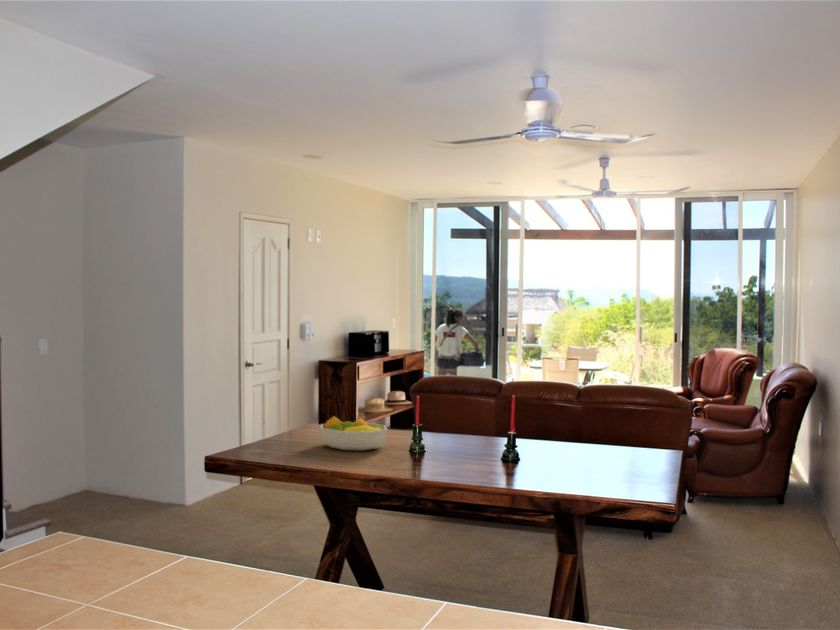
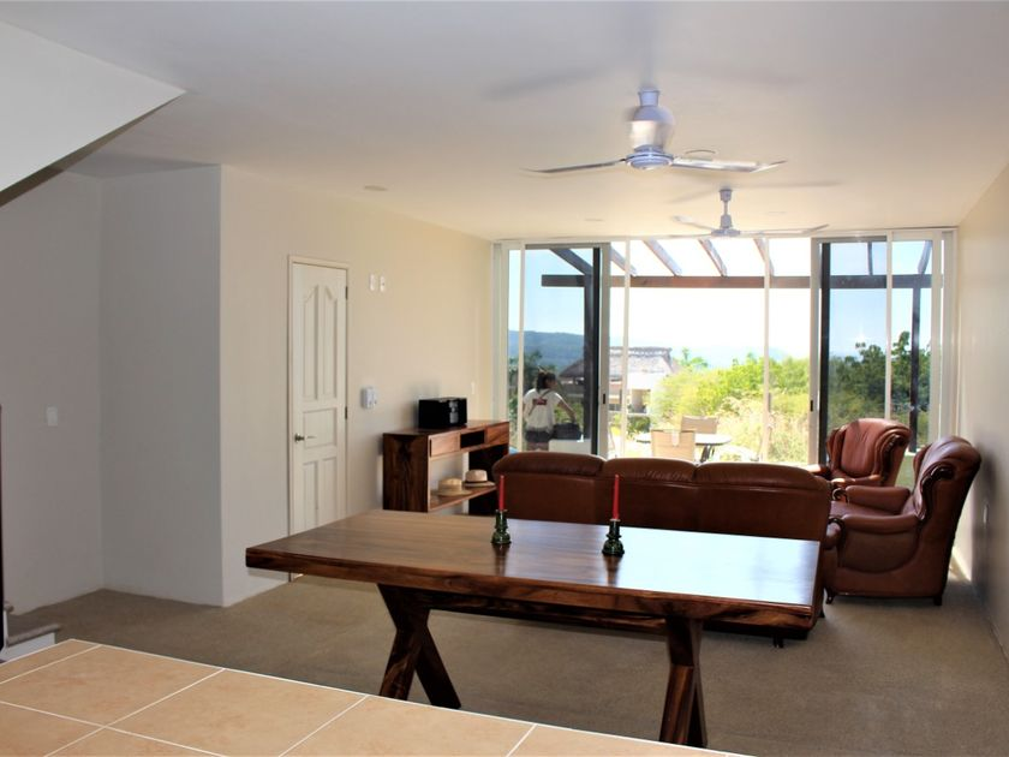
- fruit bowl [320,415,388,452]
